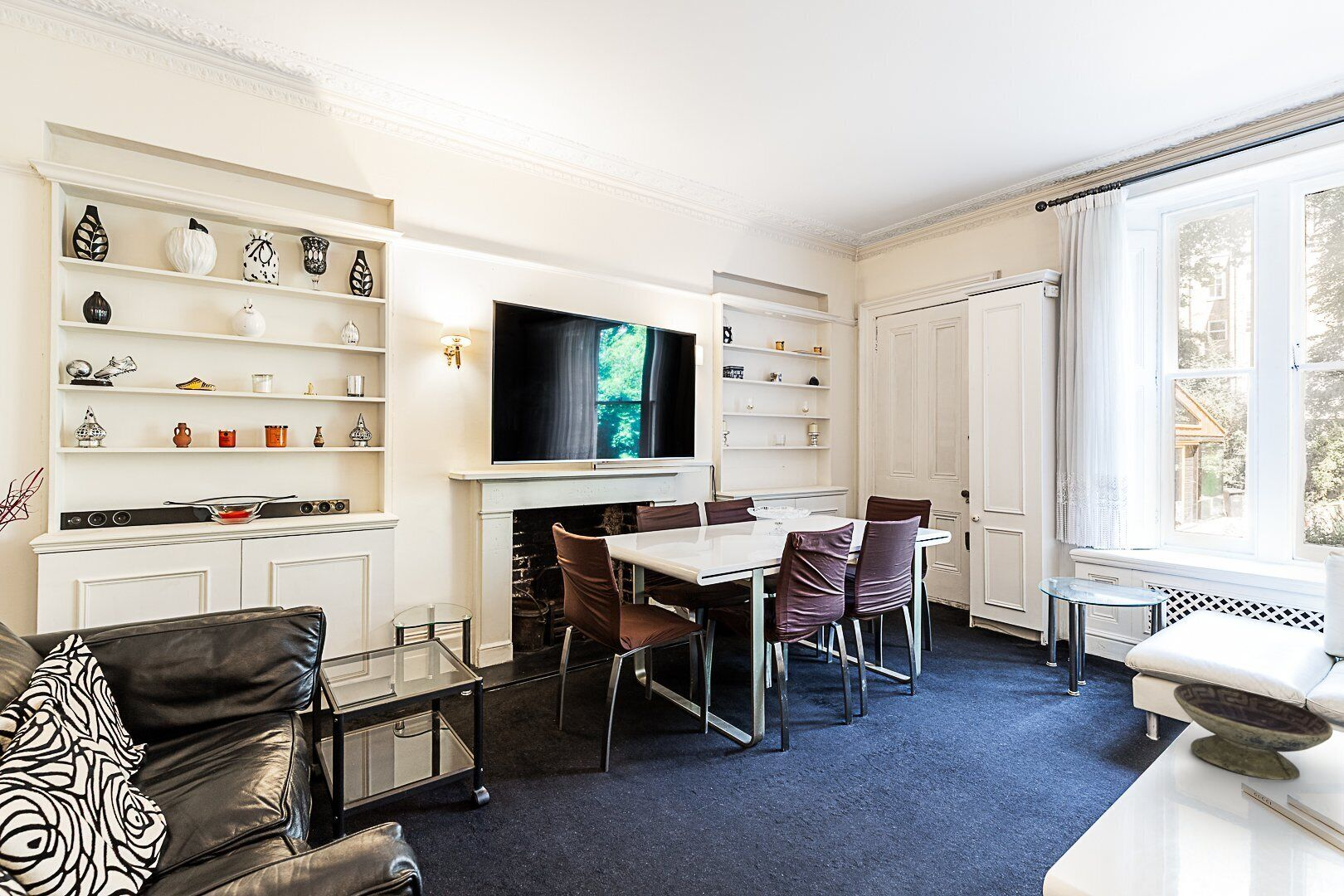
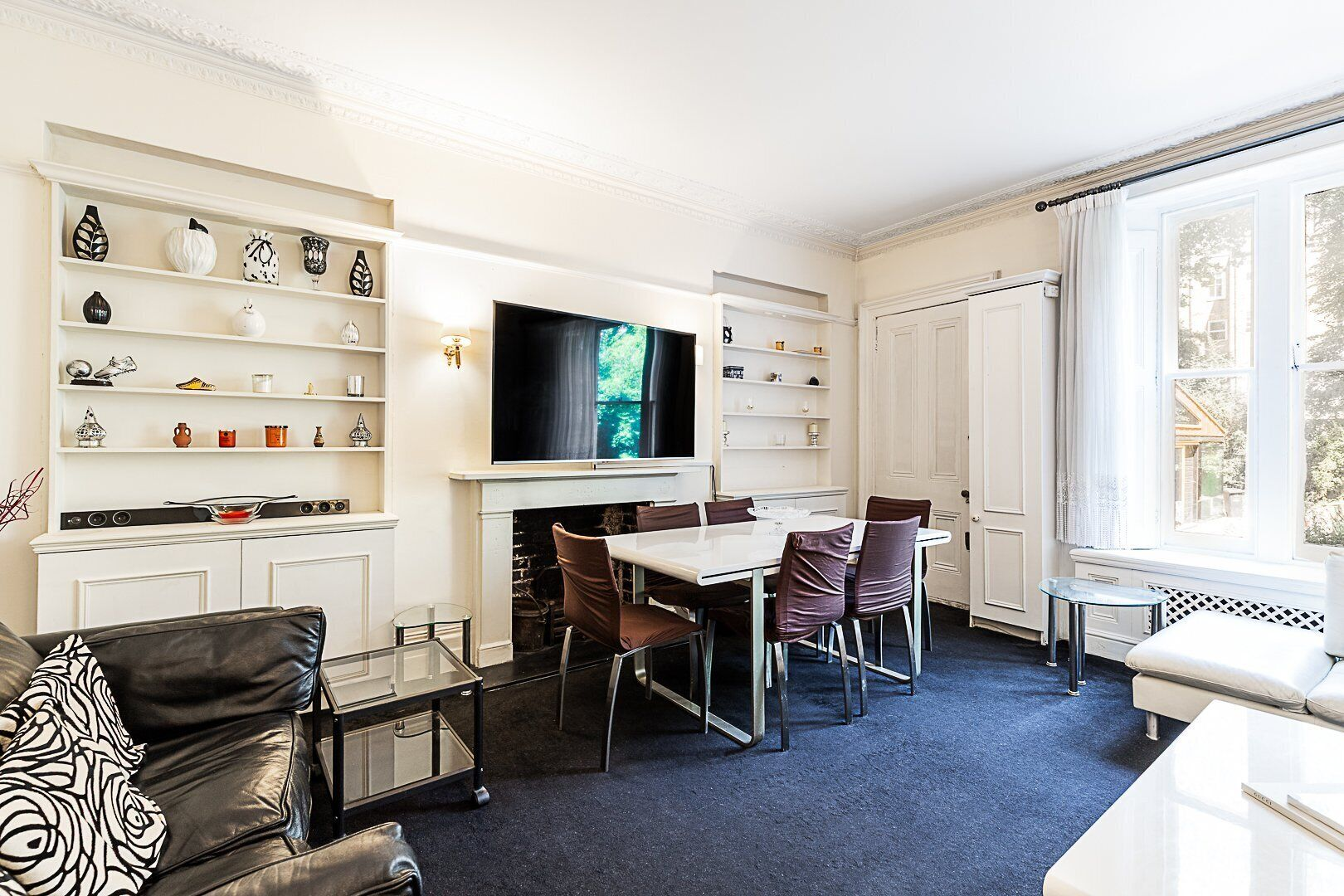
- decorative bowl [1173,682,1333,781]
